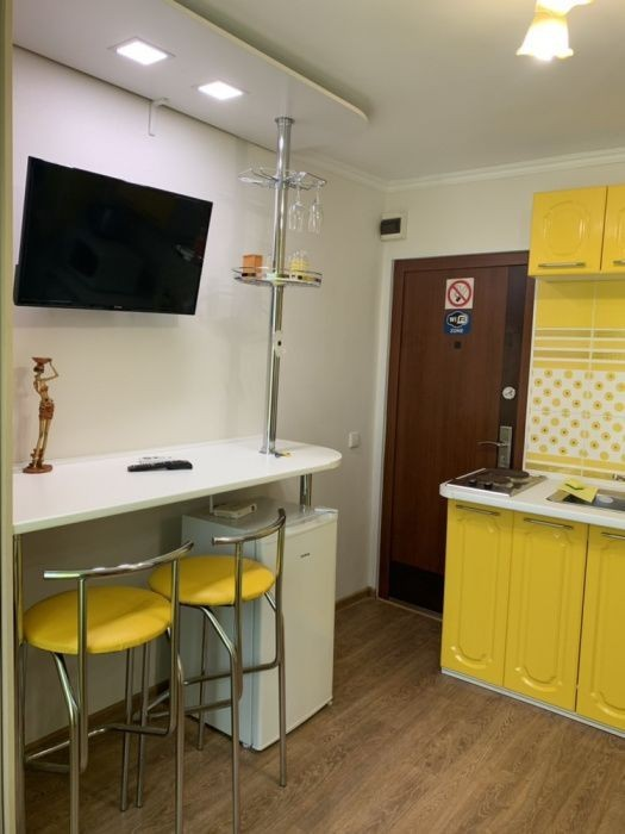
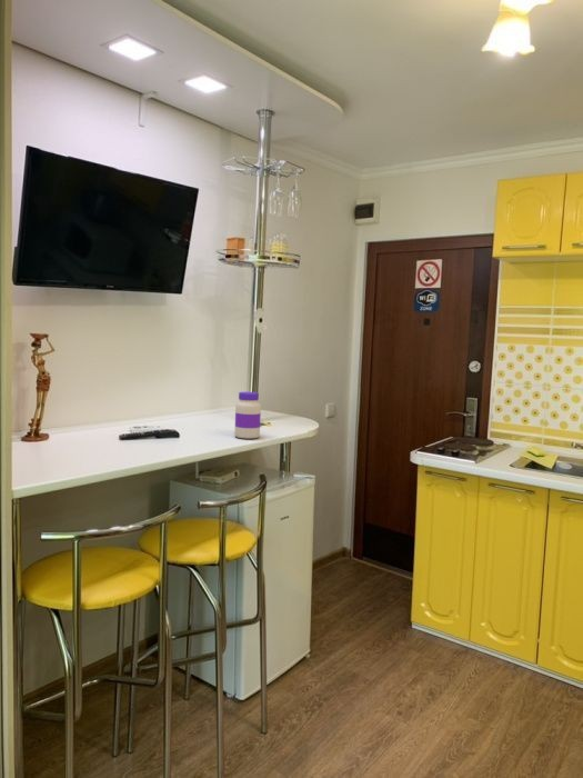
+ jar [233,391,262,440]
